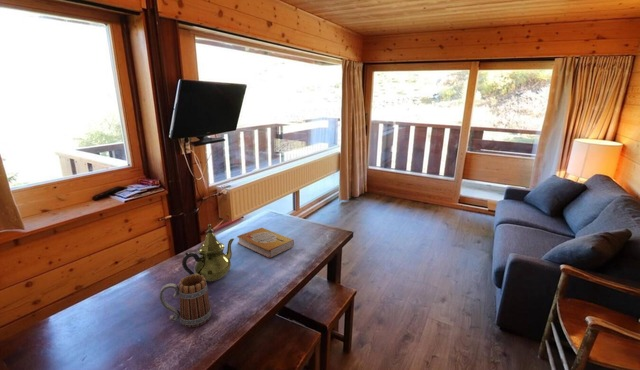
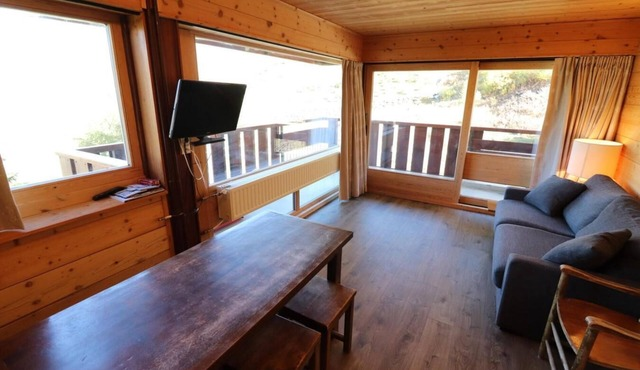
- mug [158,274,213,328]
- teapot [181,223,235,282]
- book [236,227,295,259]
